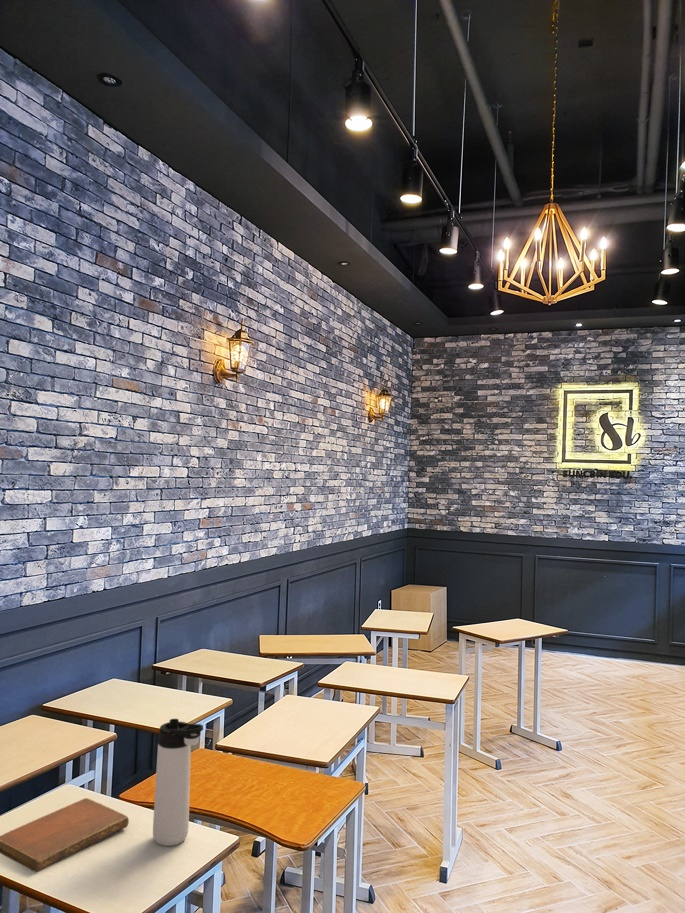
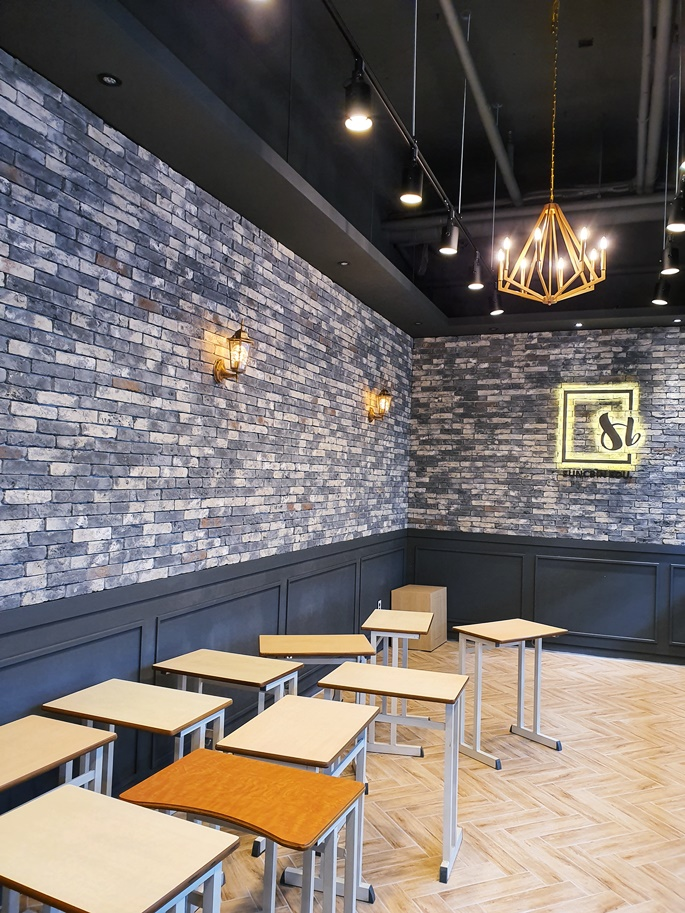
- thermos bottle [152,718,204,847]
- notebook [0,797,130,873]
